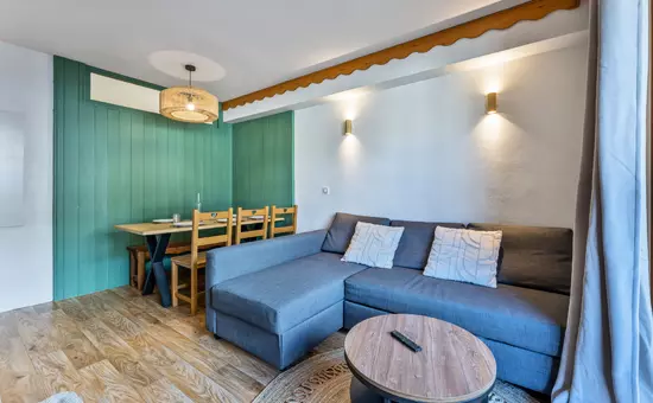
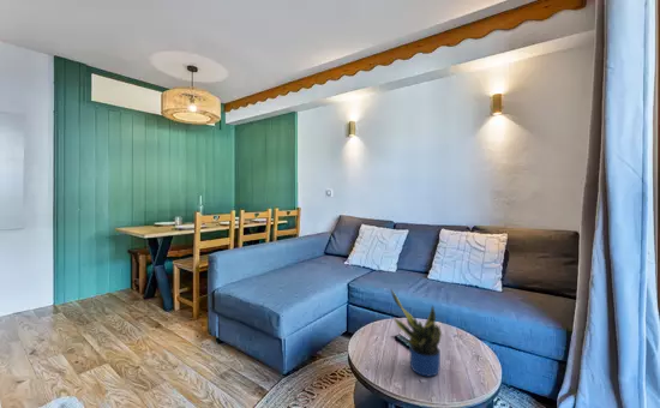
+ potted plant [389,287,443,378]
